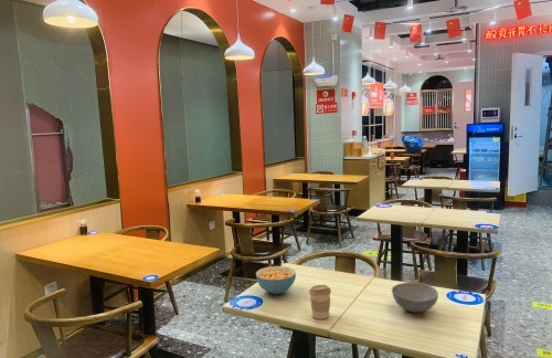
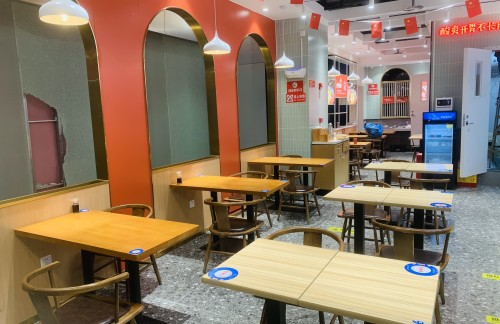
- coffee cup [308,284,332,320]
- cereal bowl [255,265,297,295]
- soup bowl [391,282,439,314]
